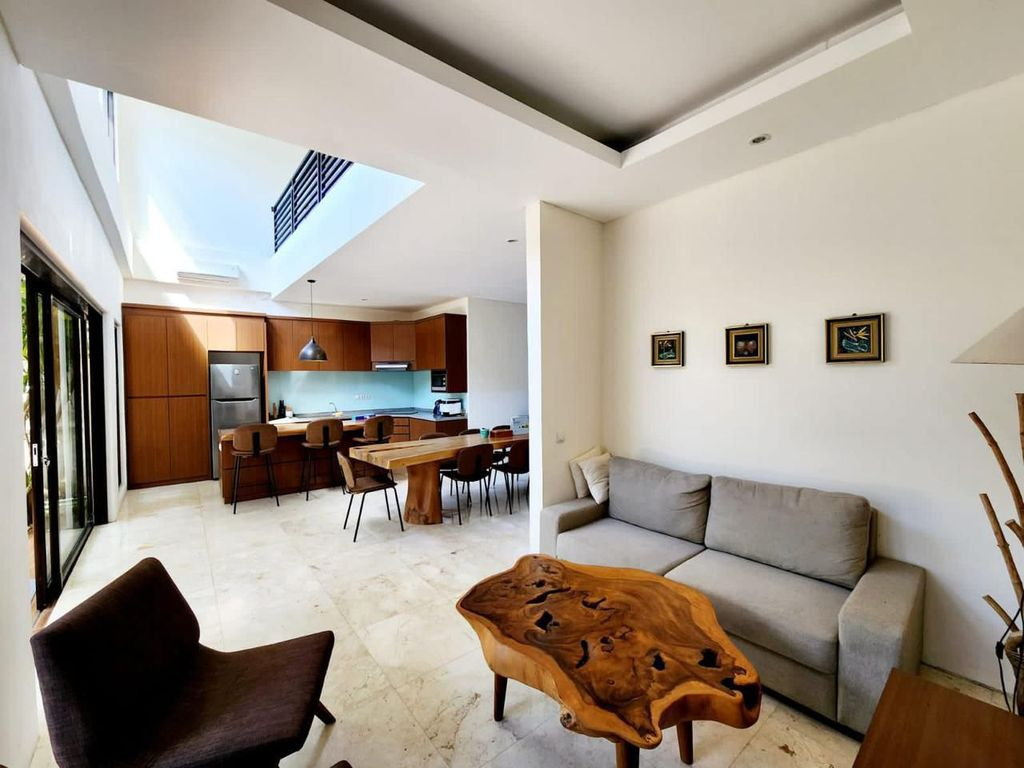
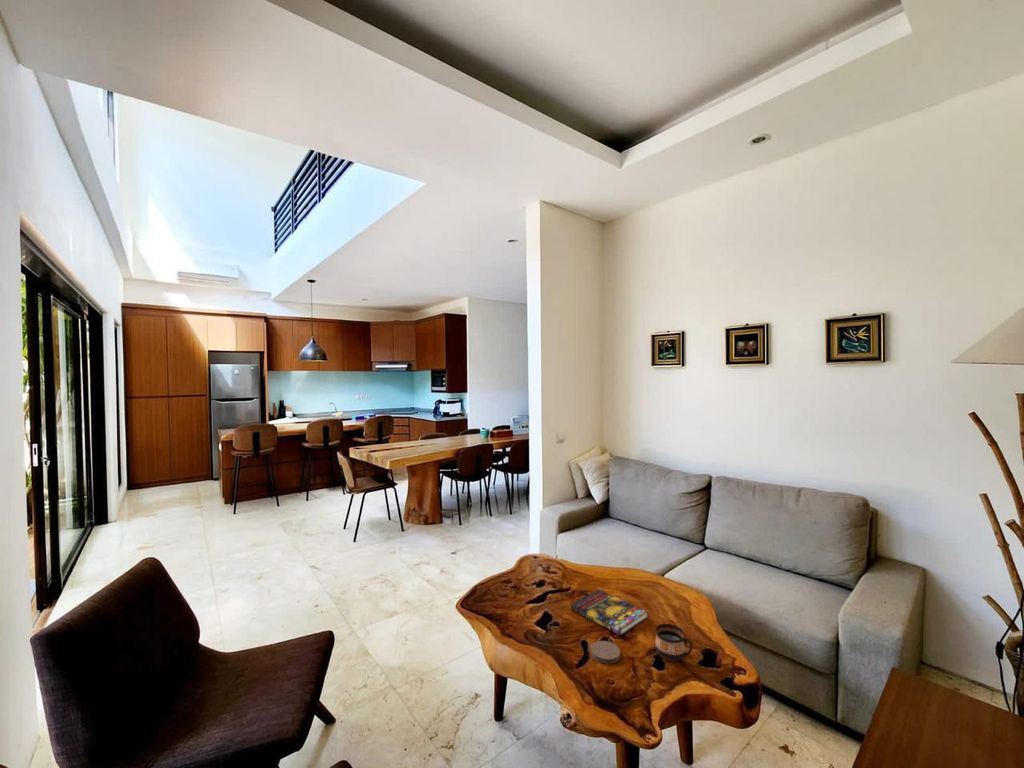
+ cup [654,623,694,662]
+ book [570,589,649,636]
+ coaster [590,640,621,664]
